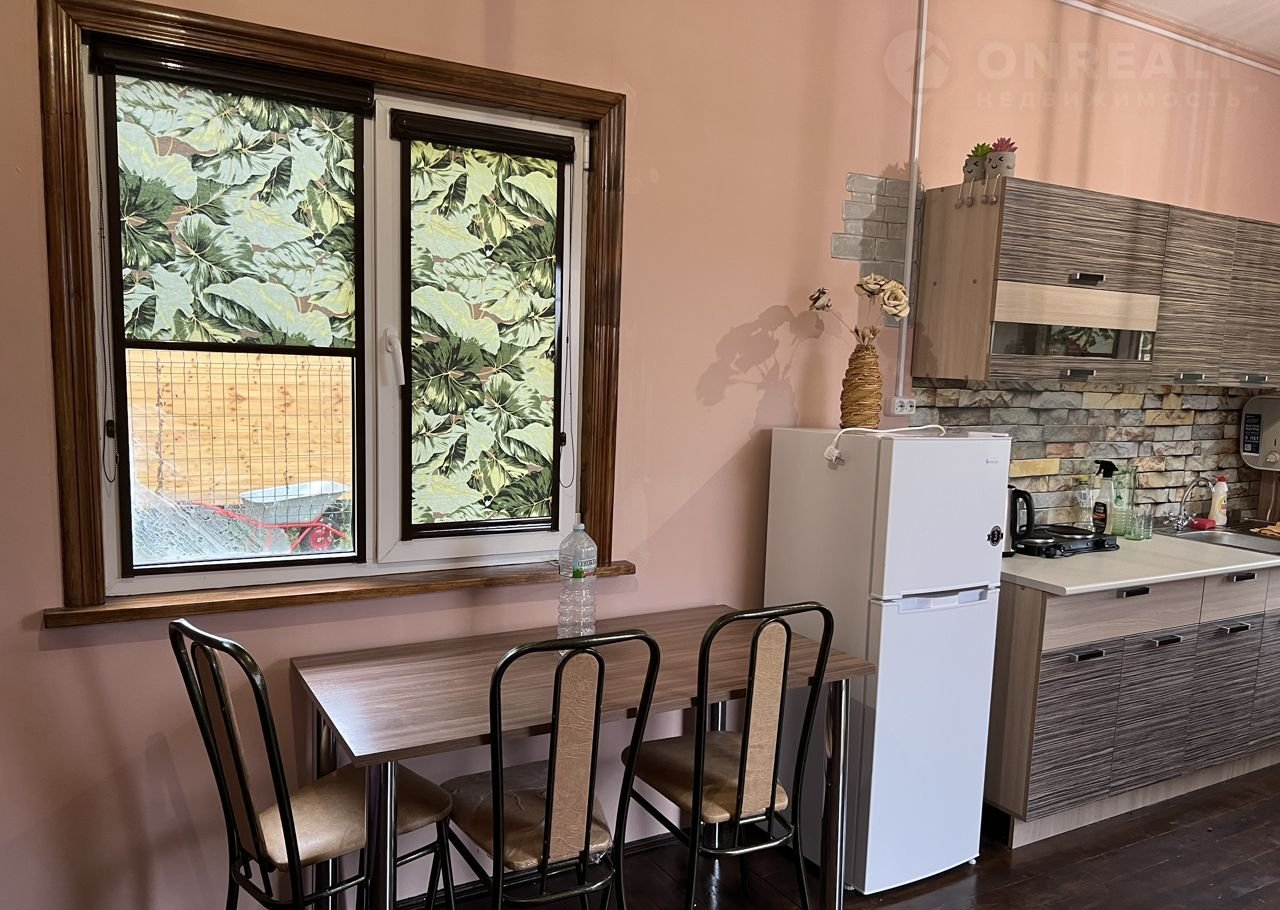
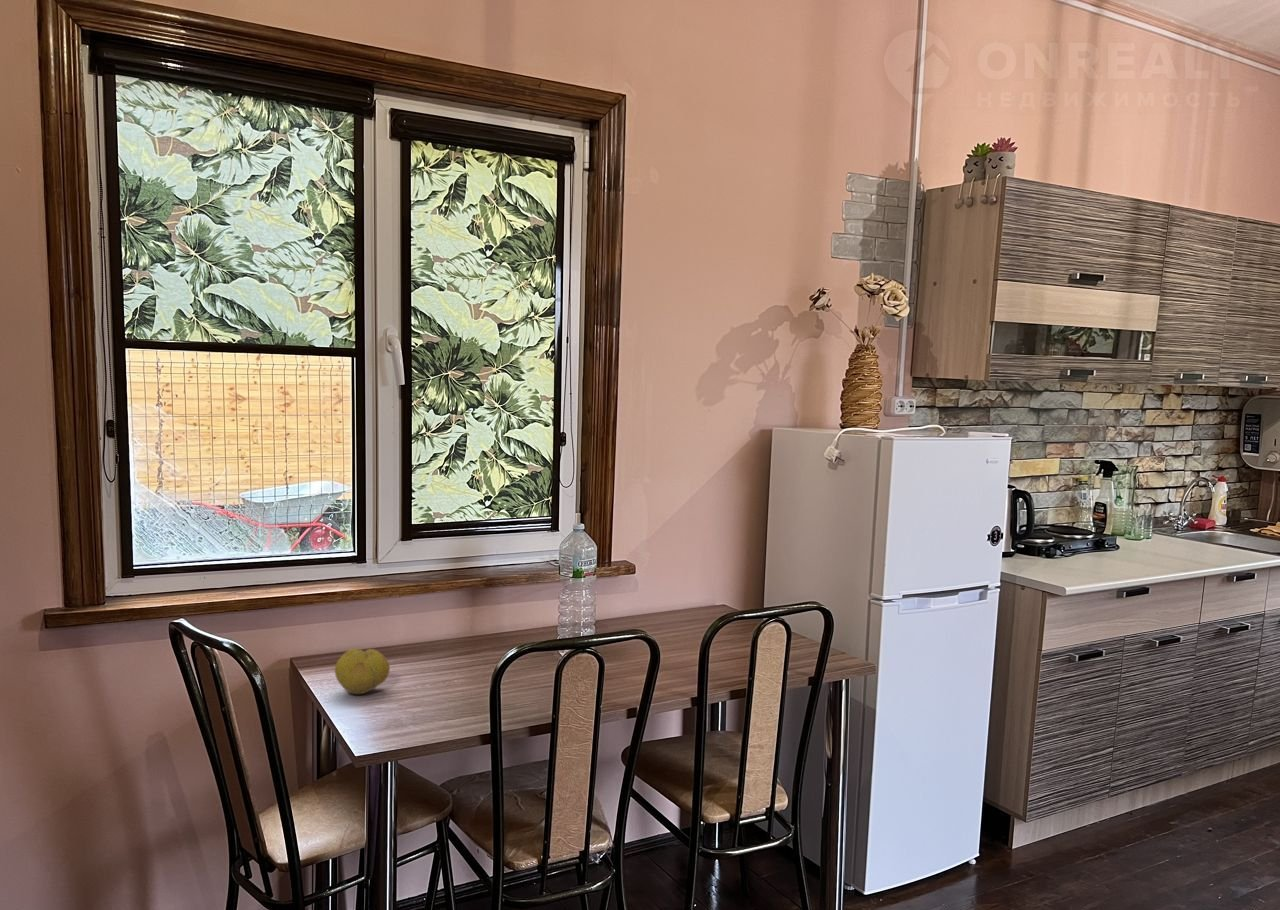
+ fruit [334,648,391,695]
